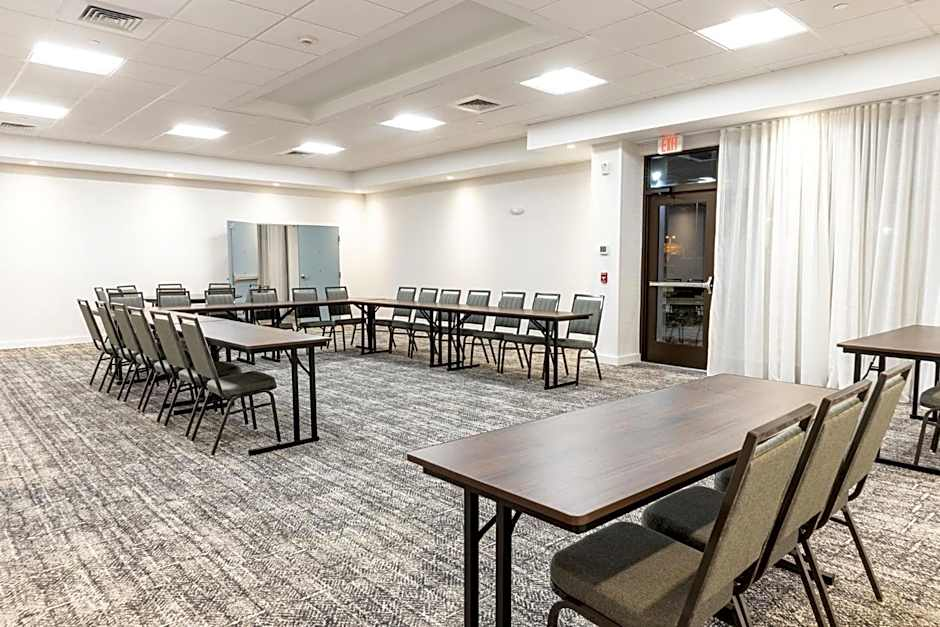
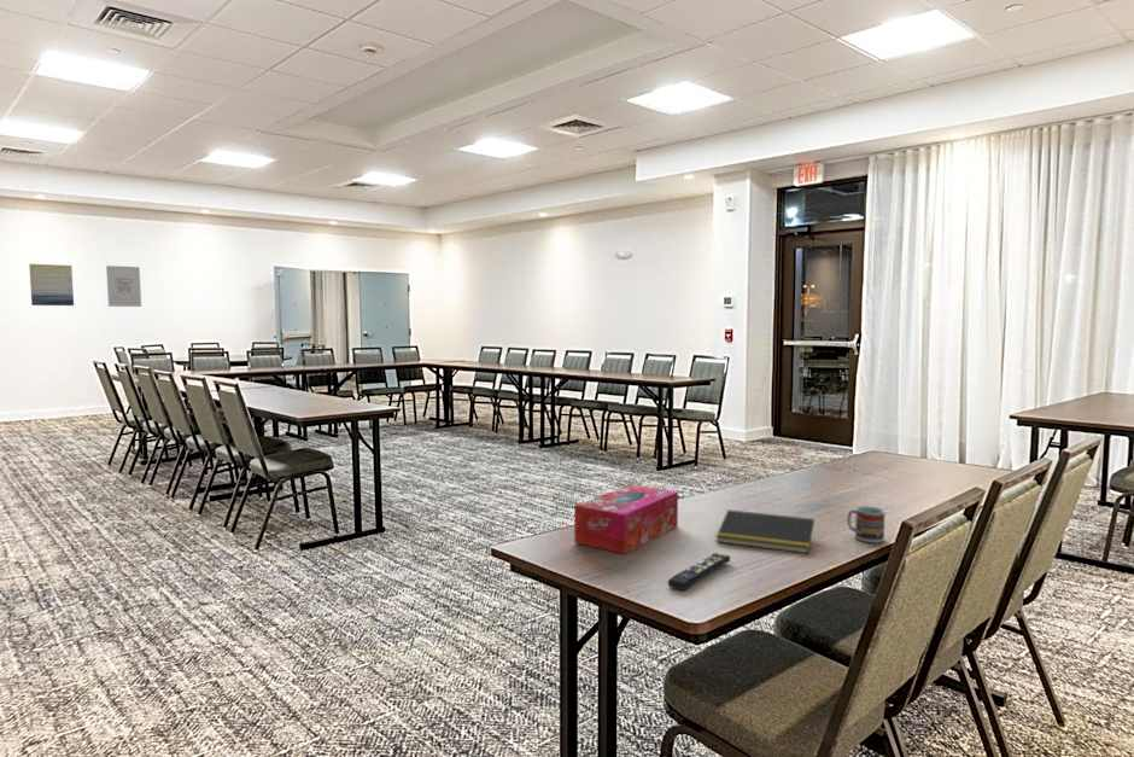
+ remote control [666,552,731,592]
+ wall art [28,263,75,307]
+ tissue box [573,483,679,555]
+ notepad [714,508,816,554]
+ cup [846,505,887,545]
+ wall art [105,264,142,308]
